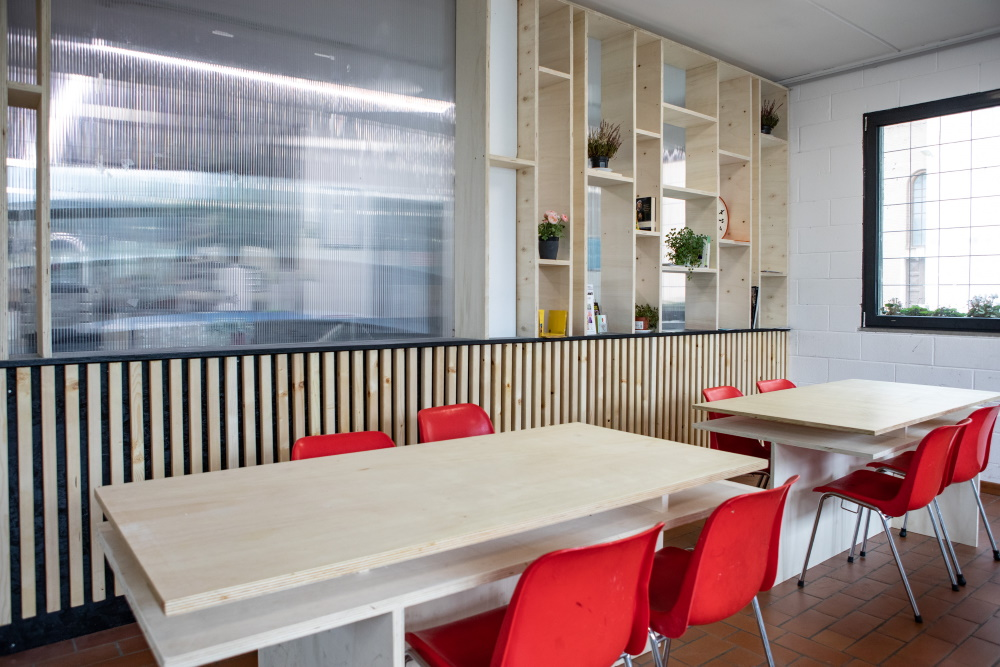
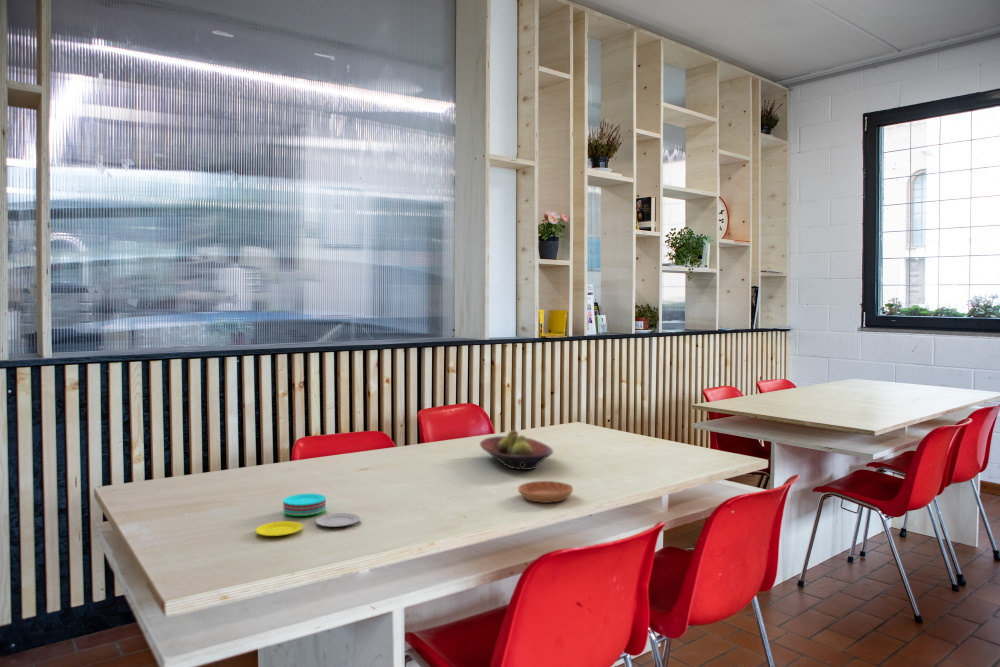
+ fruit bowl [479,429,554,471]
+ saucer [517,480,574,504]
+ plate [255,492,361,537]
